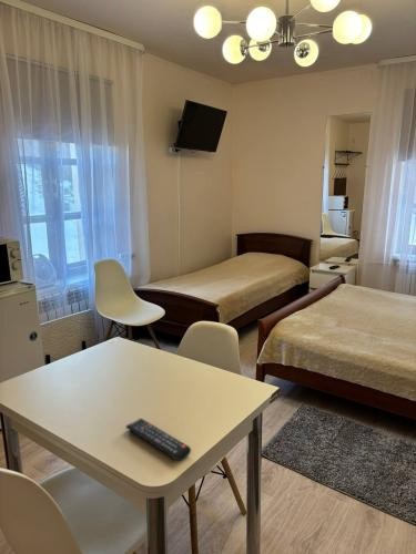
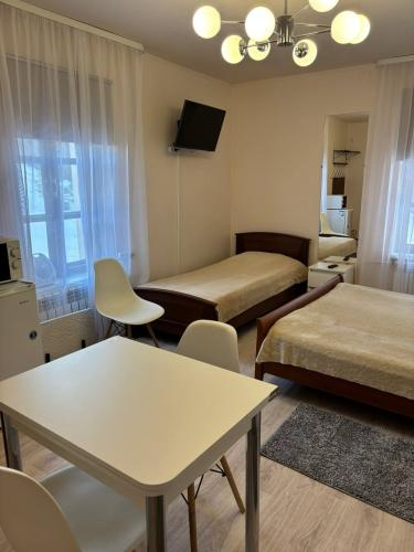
- remote control [124,418,192,462]
